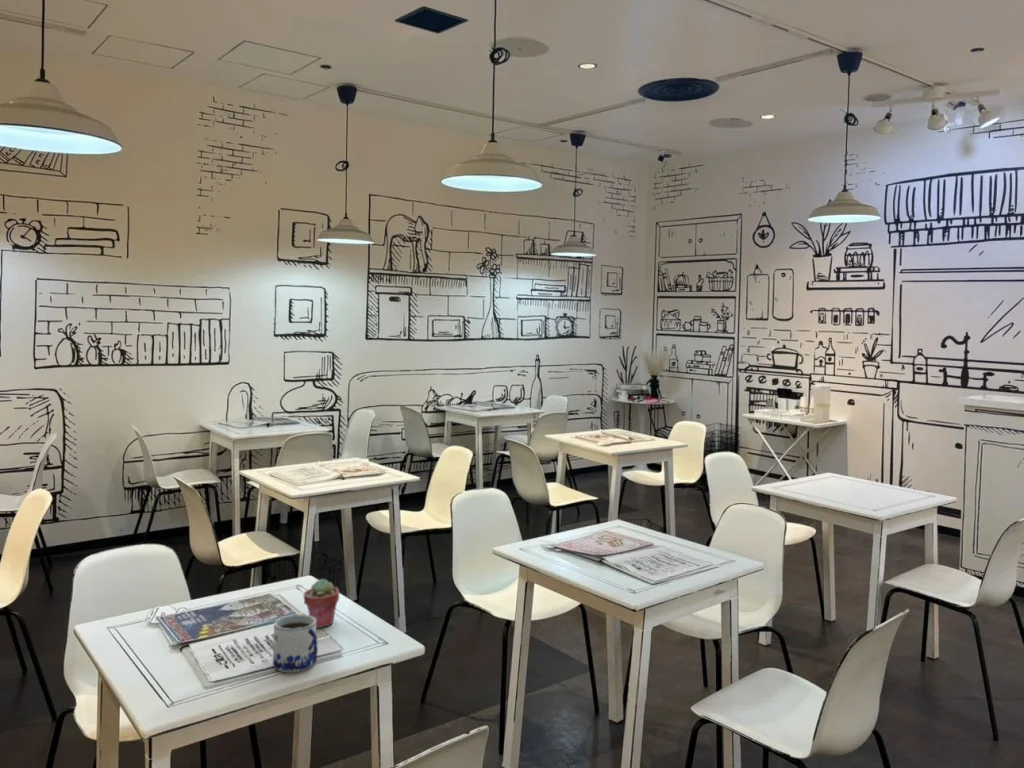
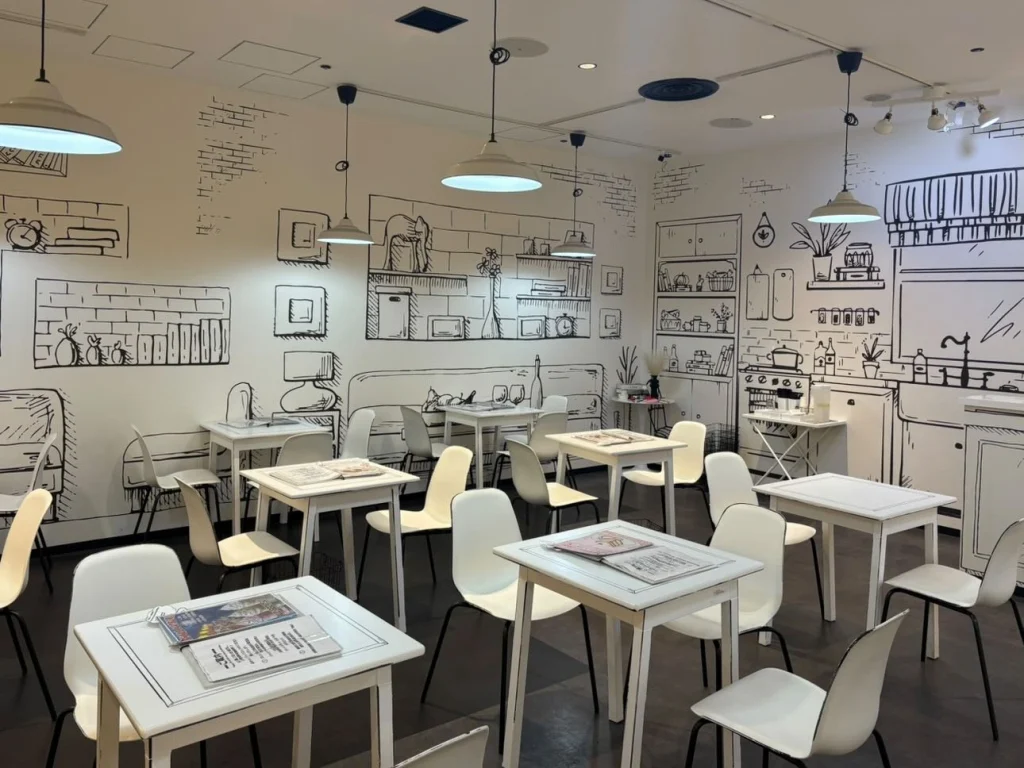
- mug [272,611,319,673]
- potted succulent [303,578,340,629]
